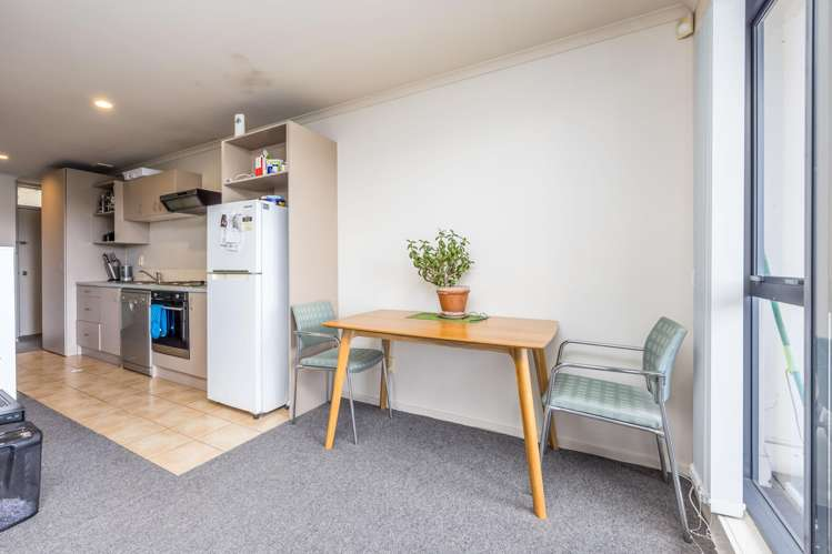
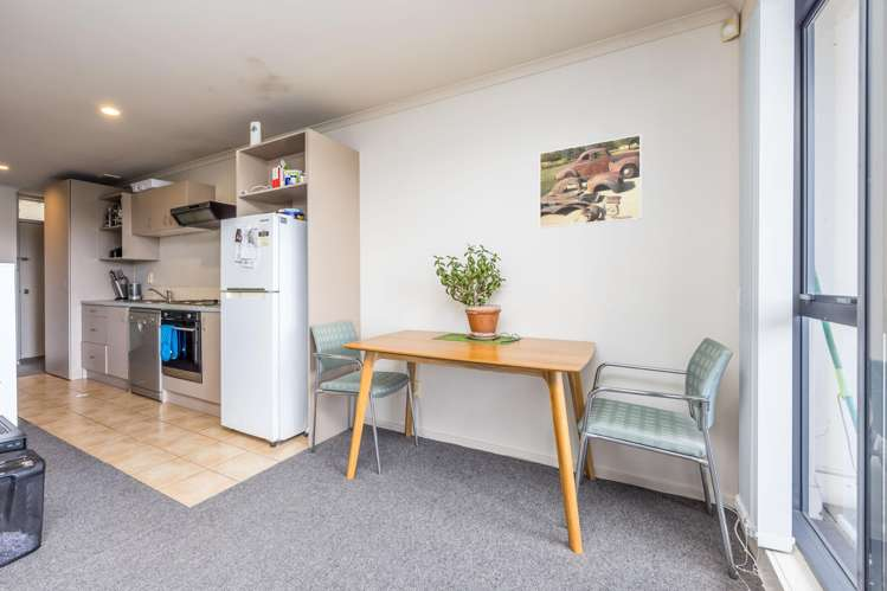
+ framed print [539,134,642,229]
